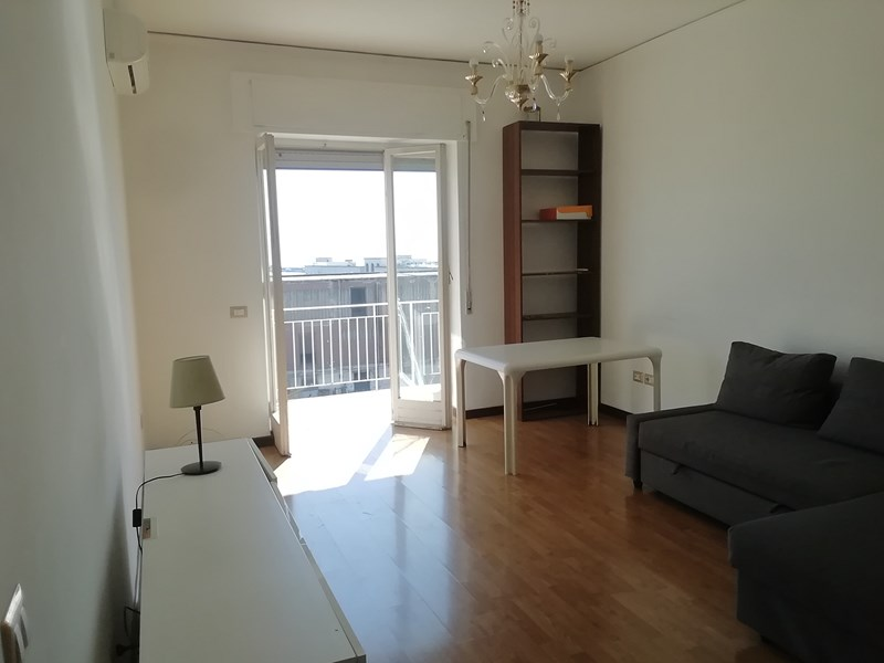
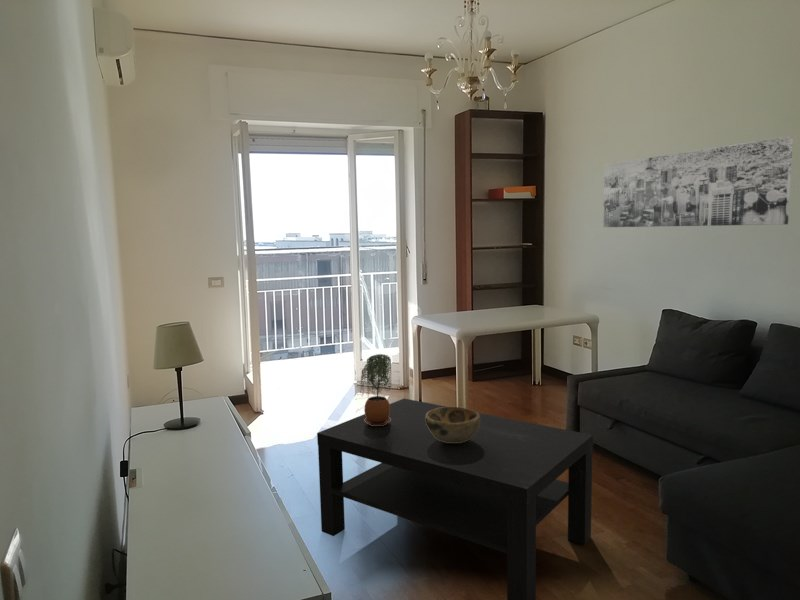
+ potted plant [359,353,392,426]
+ decorative bowl [425,406,480,443]
+ coffee table [316,397,594,600]
+ wall art [602,135,794,228]
